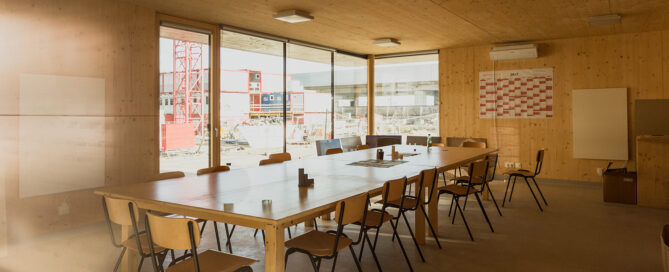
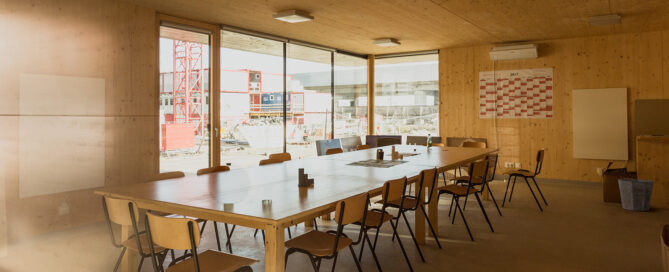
+ waste bin [617,178,655,212]
